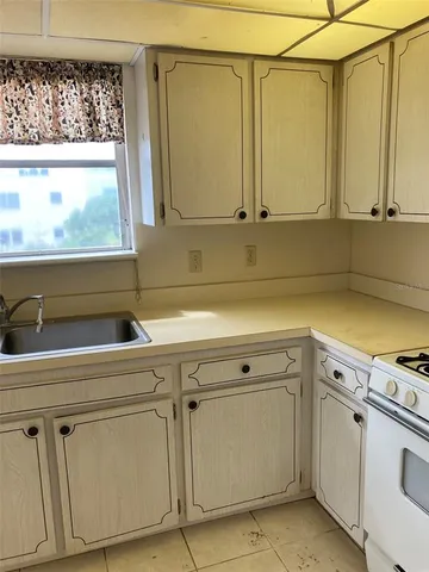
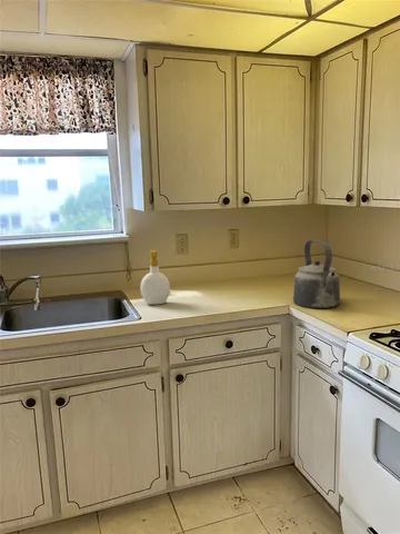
+ kettle [292,239,341,309]
+ soap bottle [140,249,171,306]
